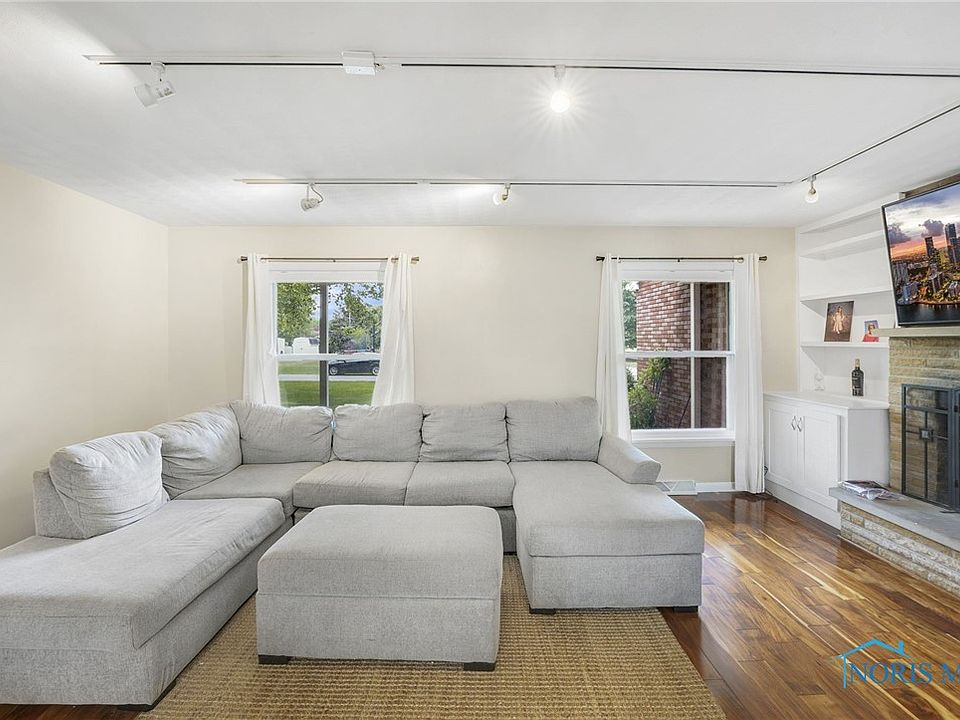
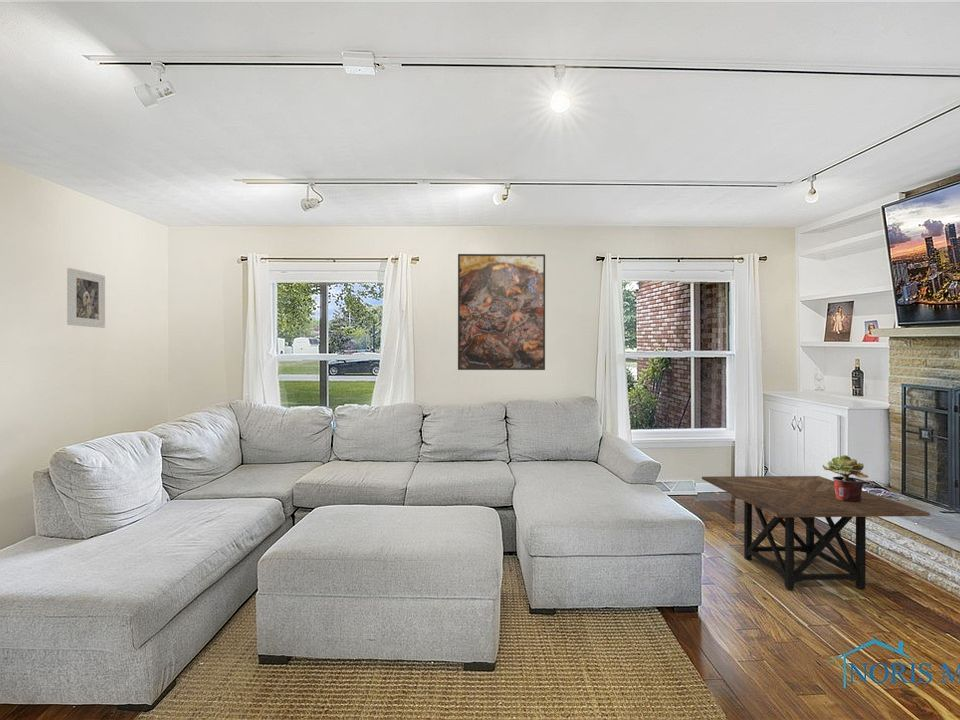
+ side table [701,475,931,591]
+ potted plant [821,454,869,502]
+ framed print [457,253,546,371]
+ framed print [66,267,106,329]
